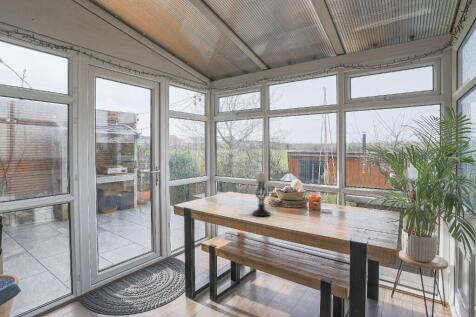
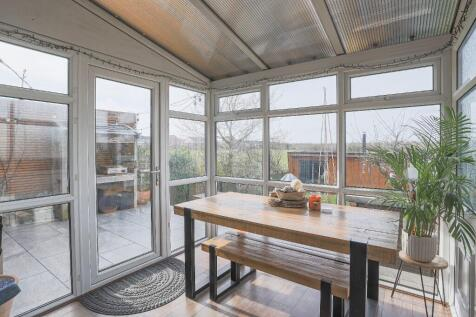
- candle holder [251,170,272,217]
